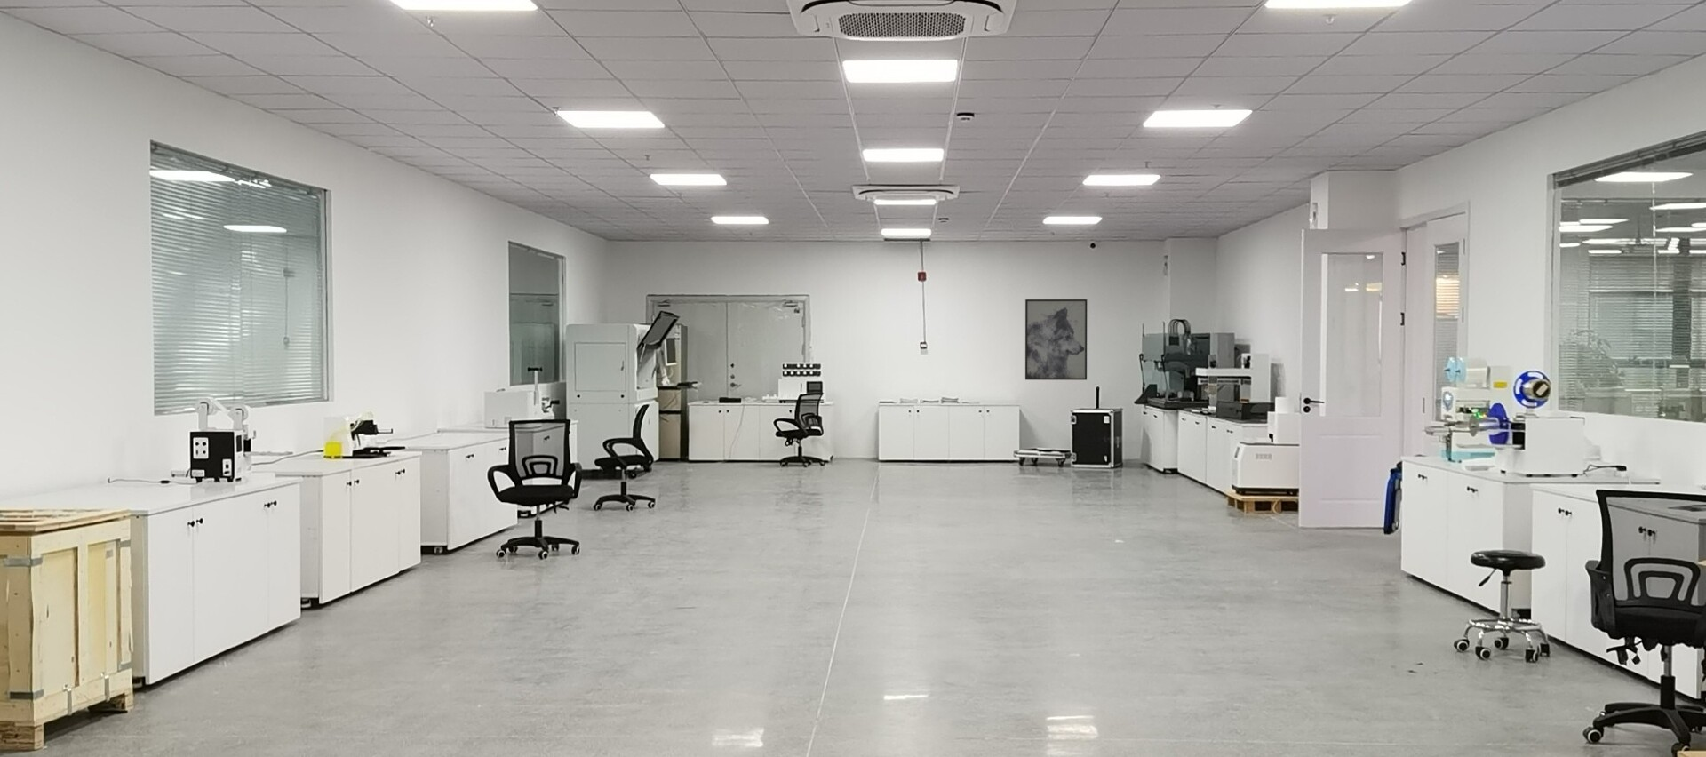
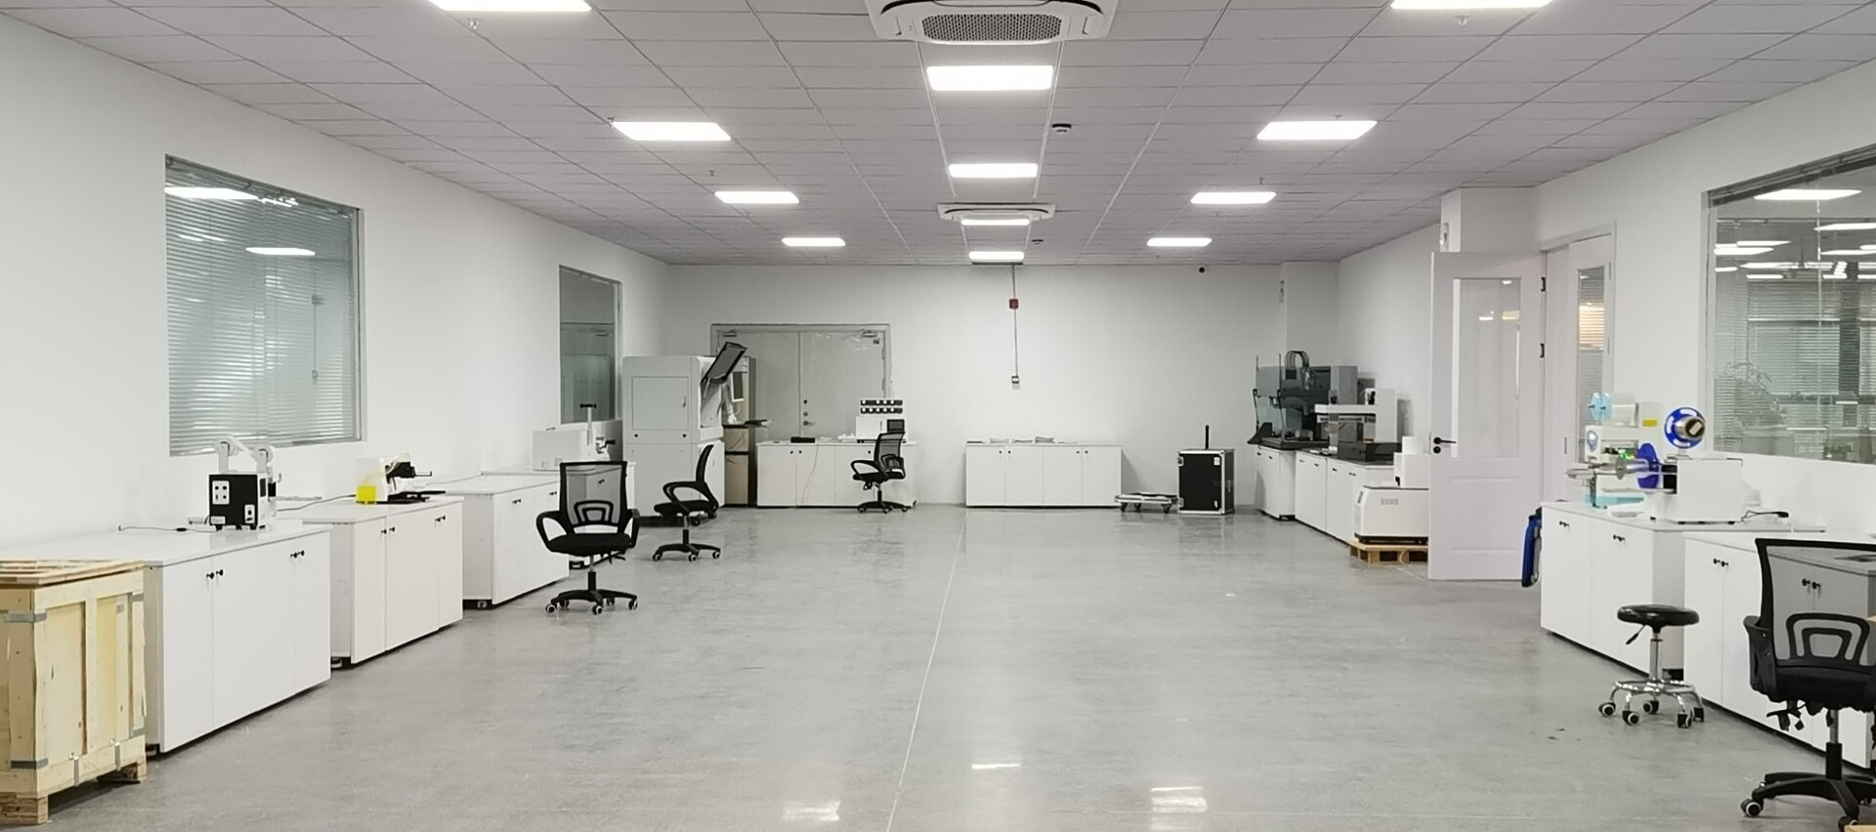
- wall art [1025,298,1088,381]
